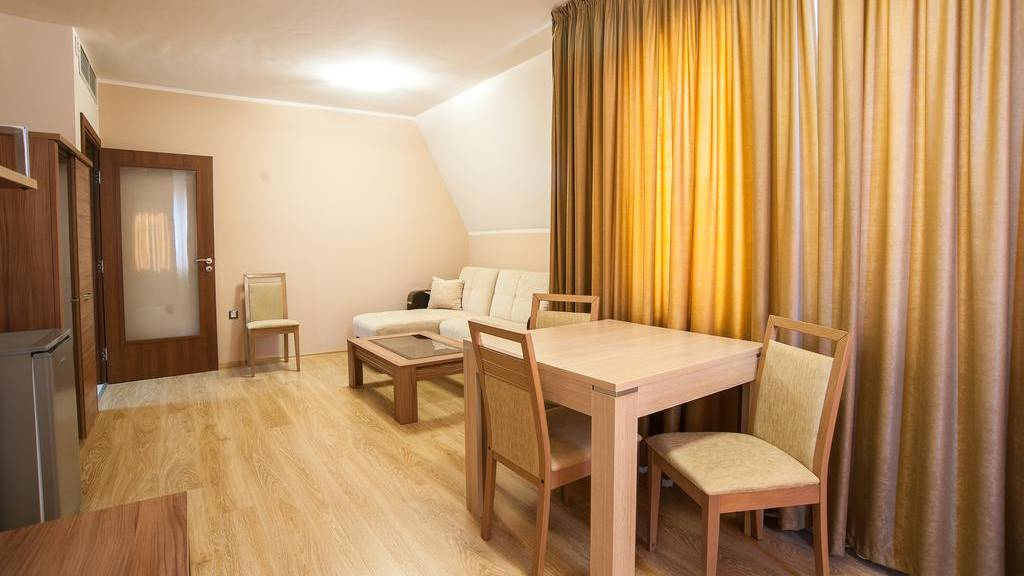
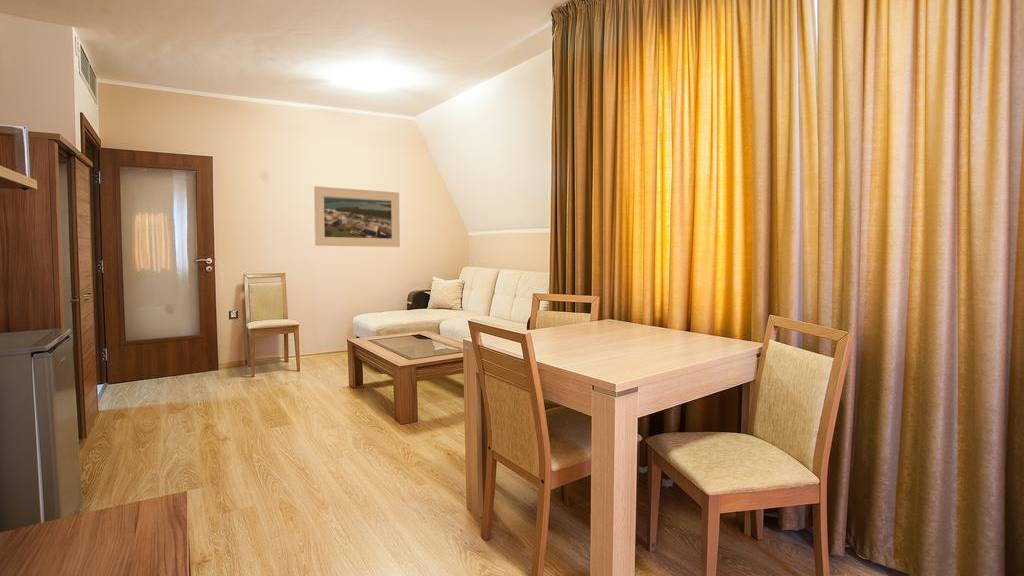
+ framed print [313,185,401,248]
